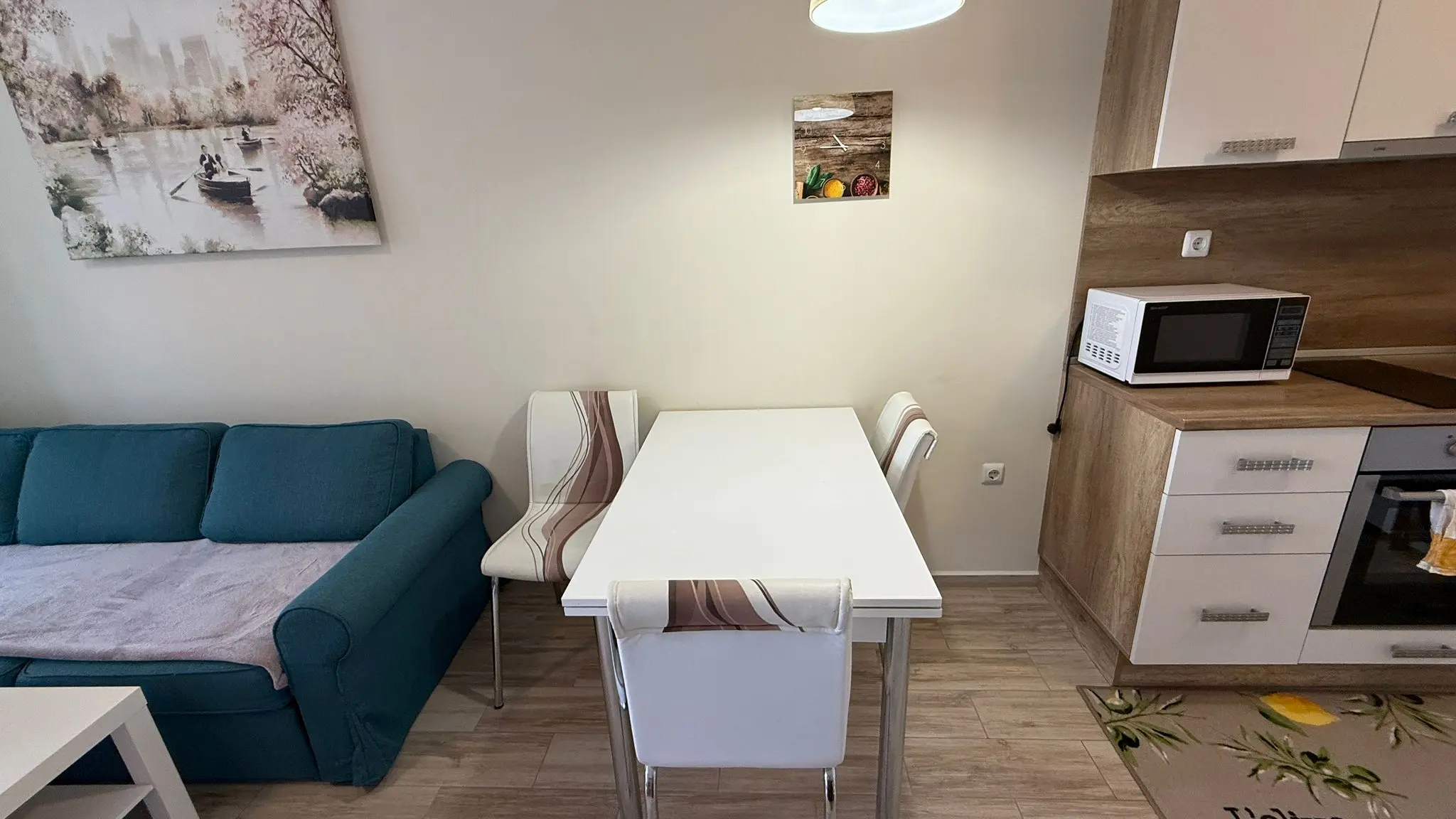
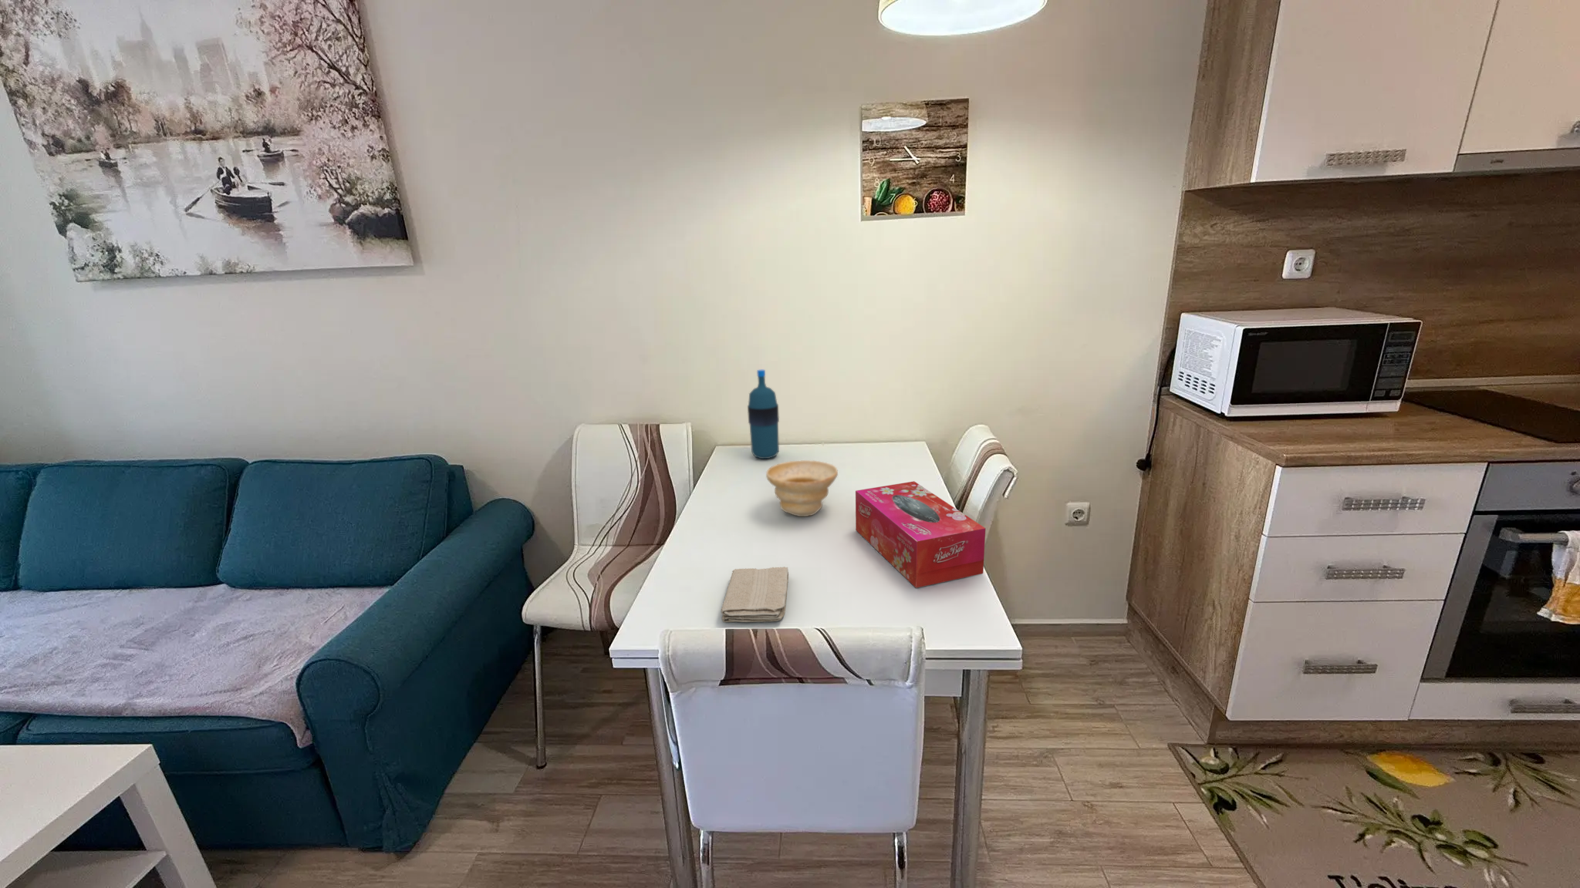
+ tissue box [855,480,986,589]
+ washcloth [721,567,789,622]
+ water bottle [747,370,780,460]
+ bowl [765,460,839,517]
